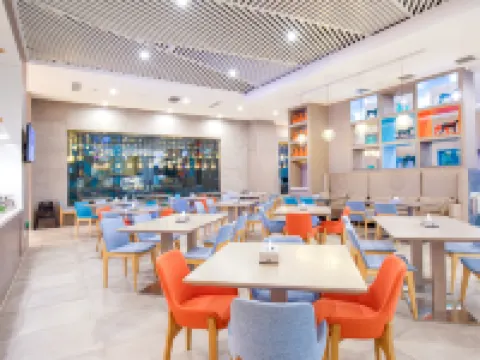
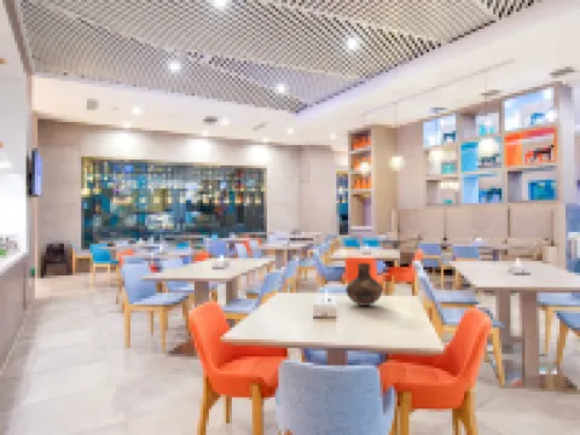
+ vase [344,262,384,307]
